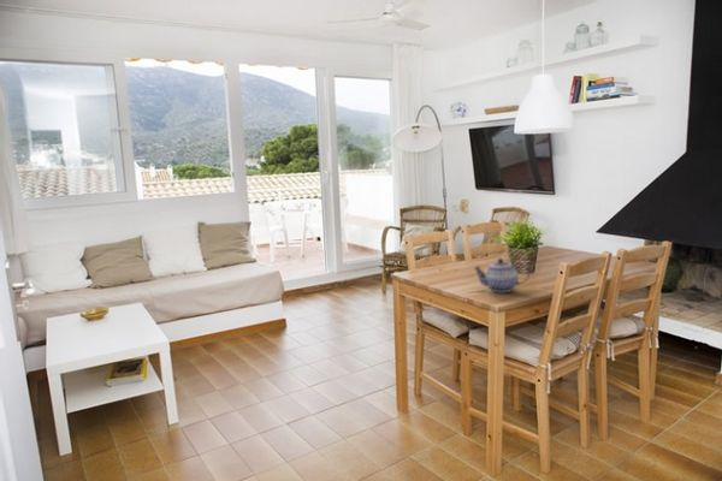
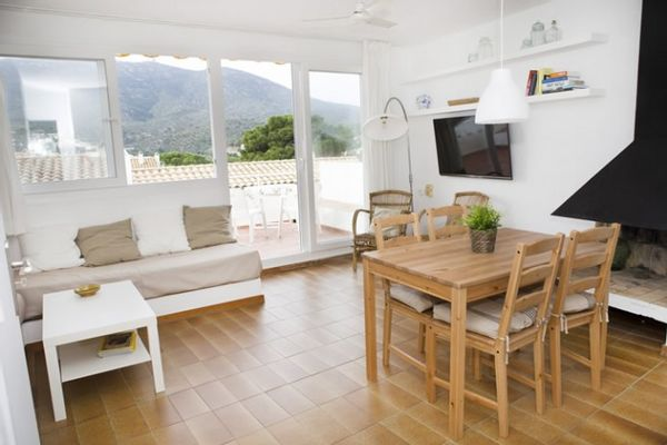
- teapot [473,257,531,293]
